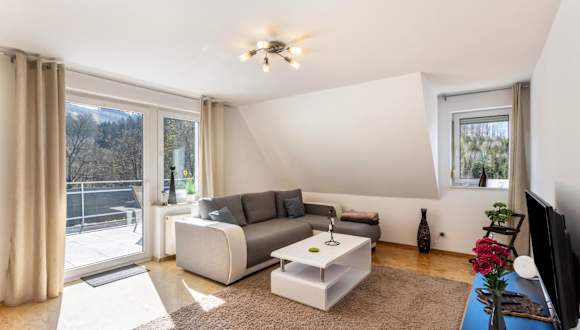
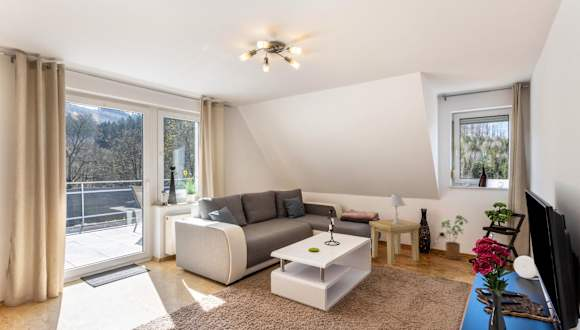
+ house plant [440,214,469,261]
+ side table [368,218,421,266]
+ table lamp [386,193,406,224]
